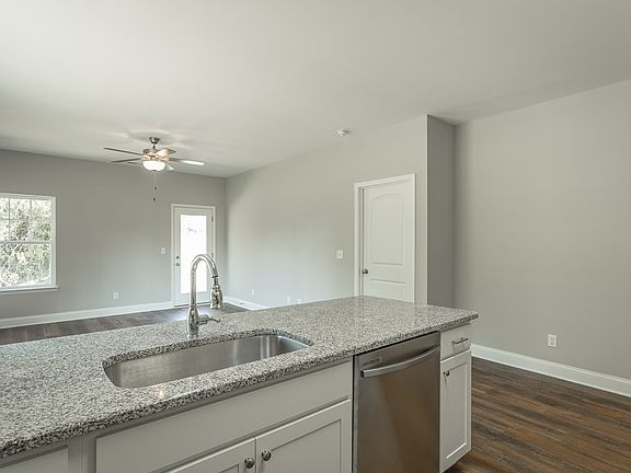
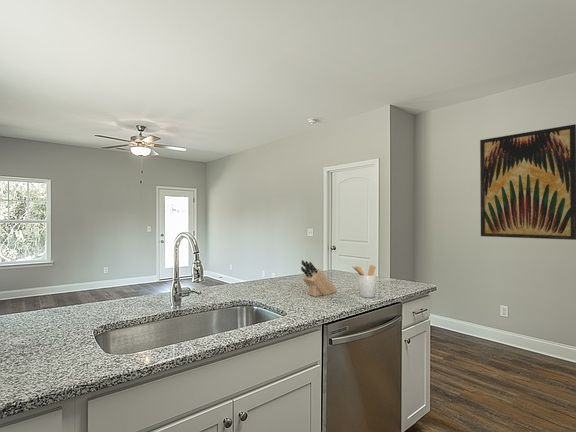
+ knife block [300,259,338,297]
+ utensil holder [351,264,377,299]
+ wall art [479,123,576,241]
